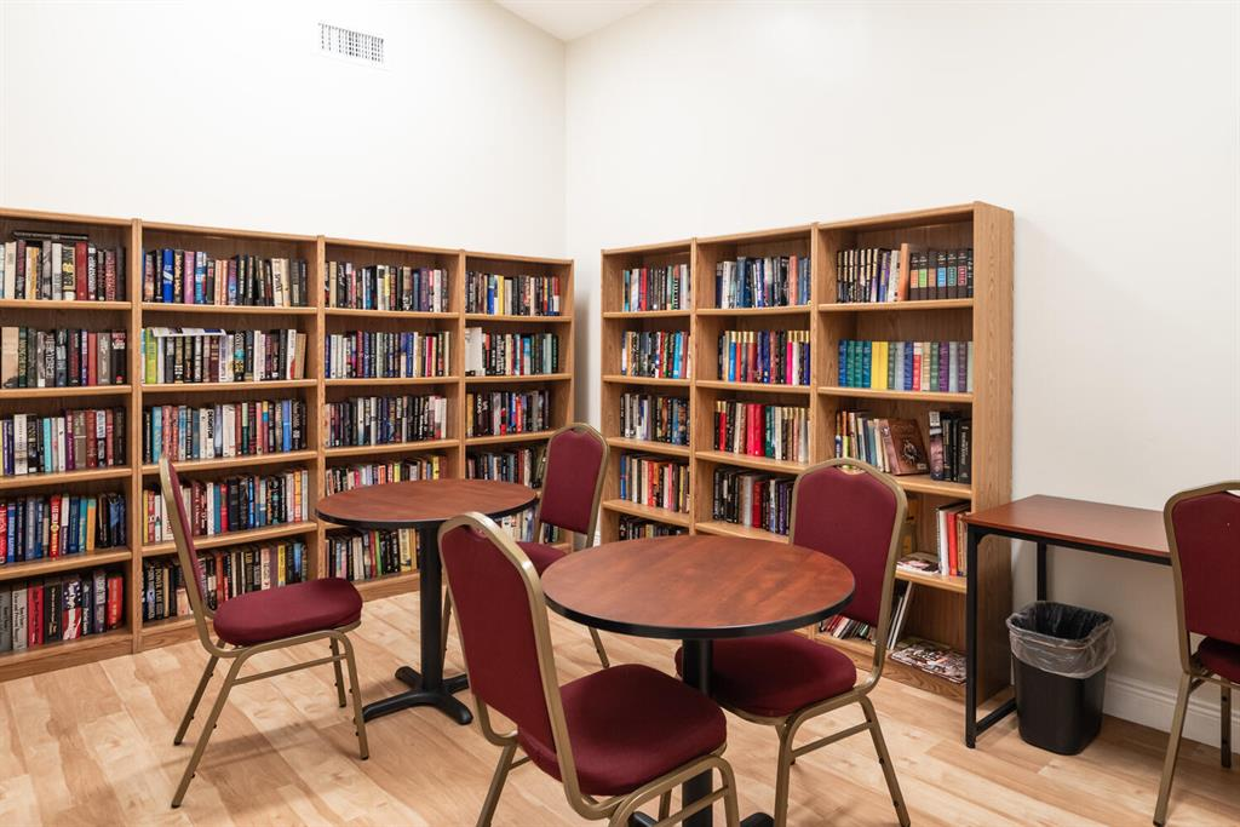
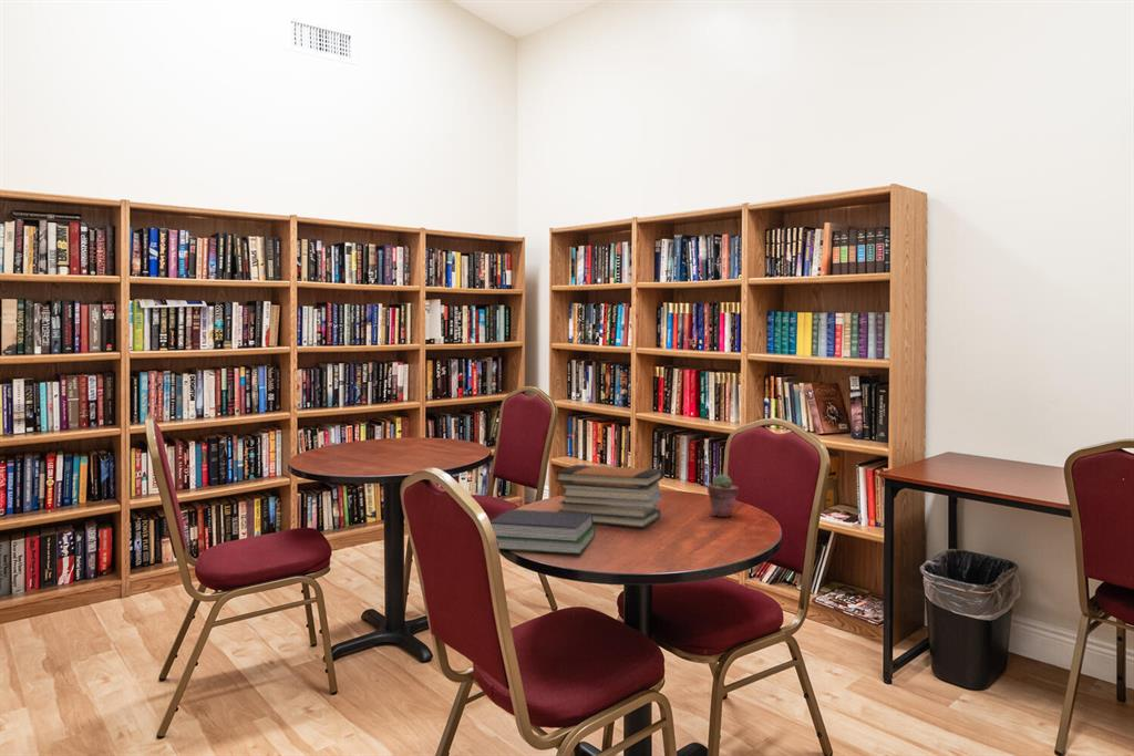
+ potted succulent [707,473,740,518]
+ book [489,508,597,555]
+ book stack [554,464,664,529]
